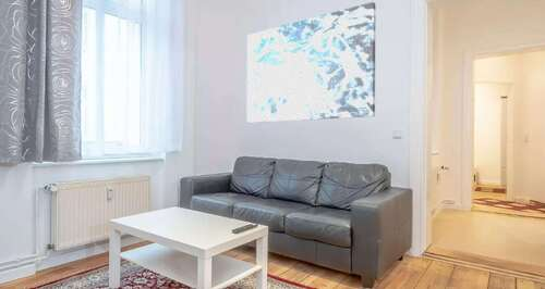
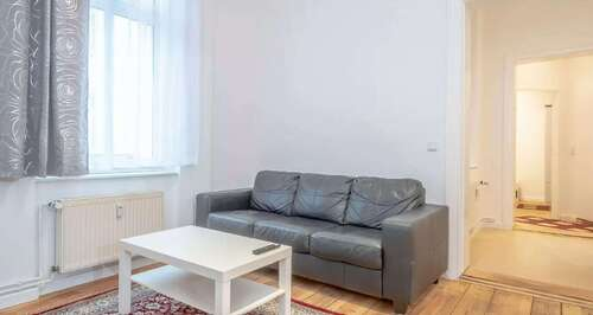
- wall art [246,1,376,123]
